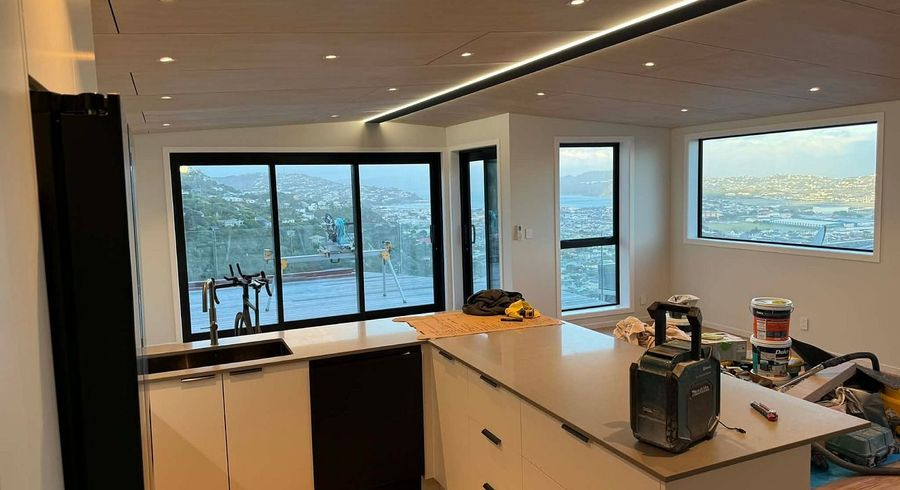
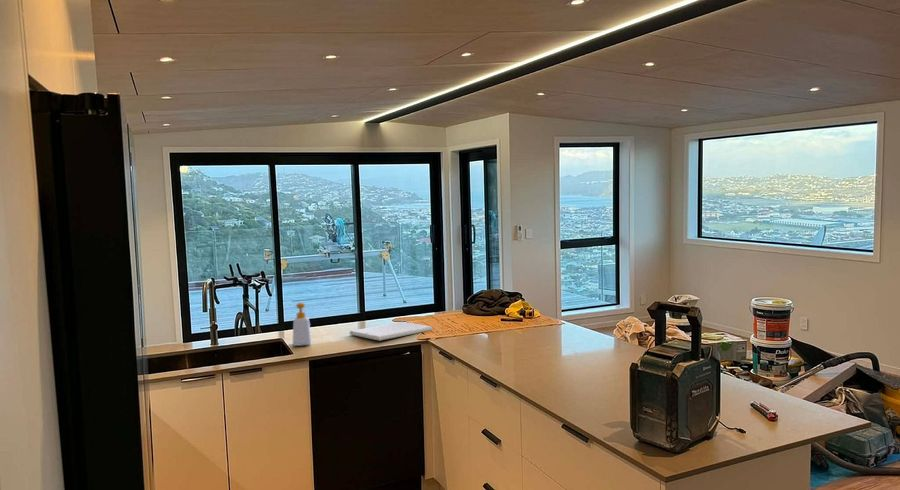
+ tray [348,321,434,342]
+ soap bottle [292,302,313,347]
